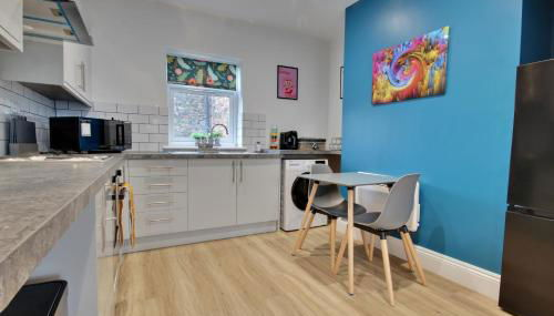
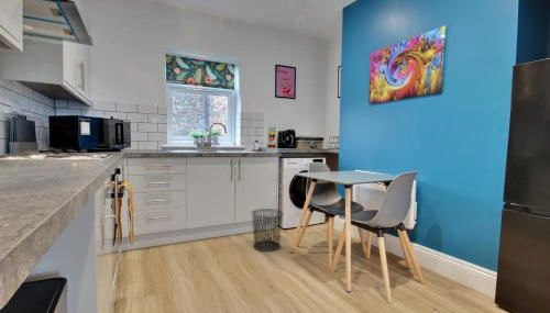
+ waste bin [250,208,285,253]
